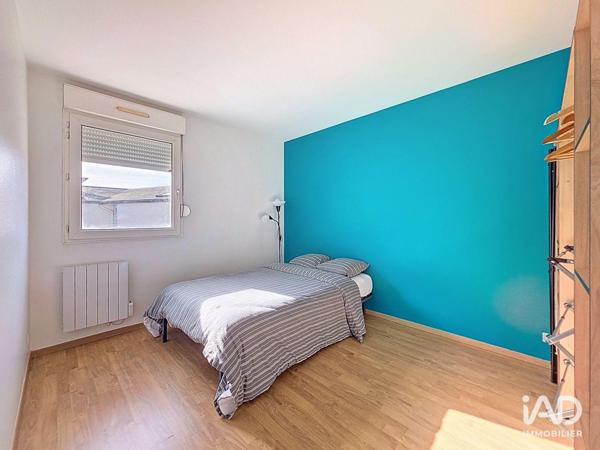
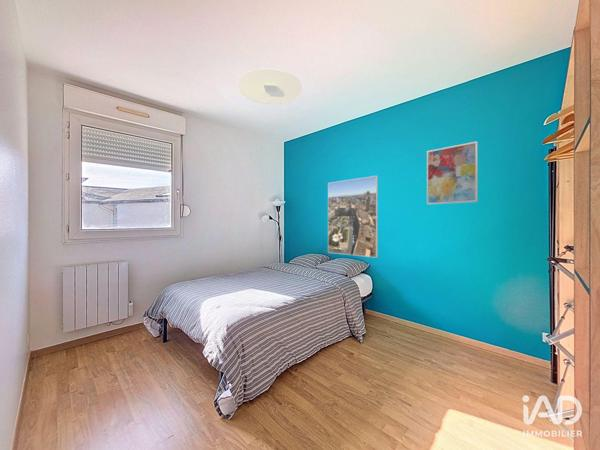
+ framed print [327,175,379,258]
+ ceiling light [237,68,303,105]
+ wall art [426,140,479,205]
